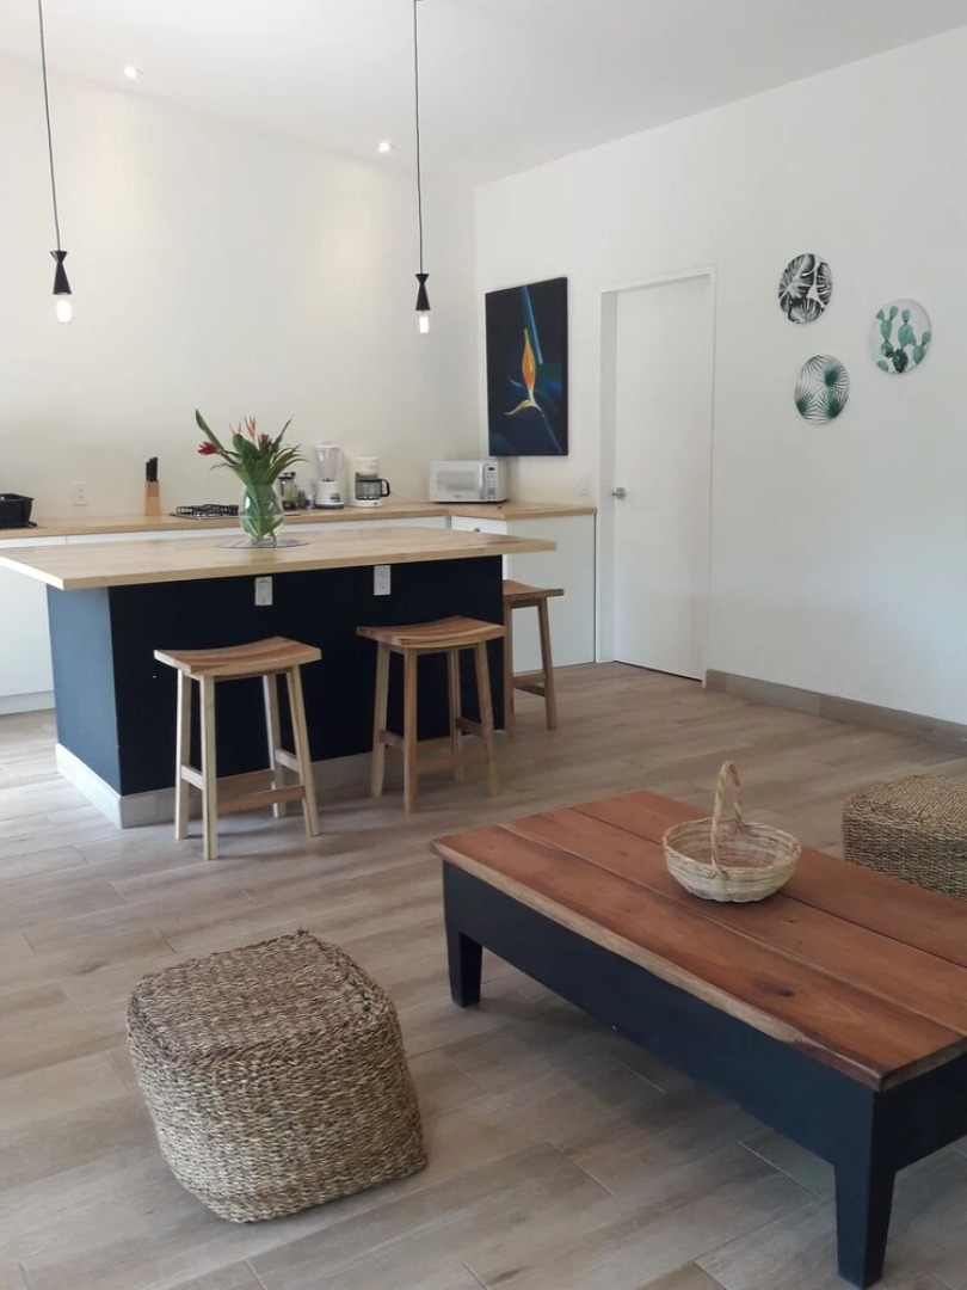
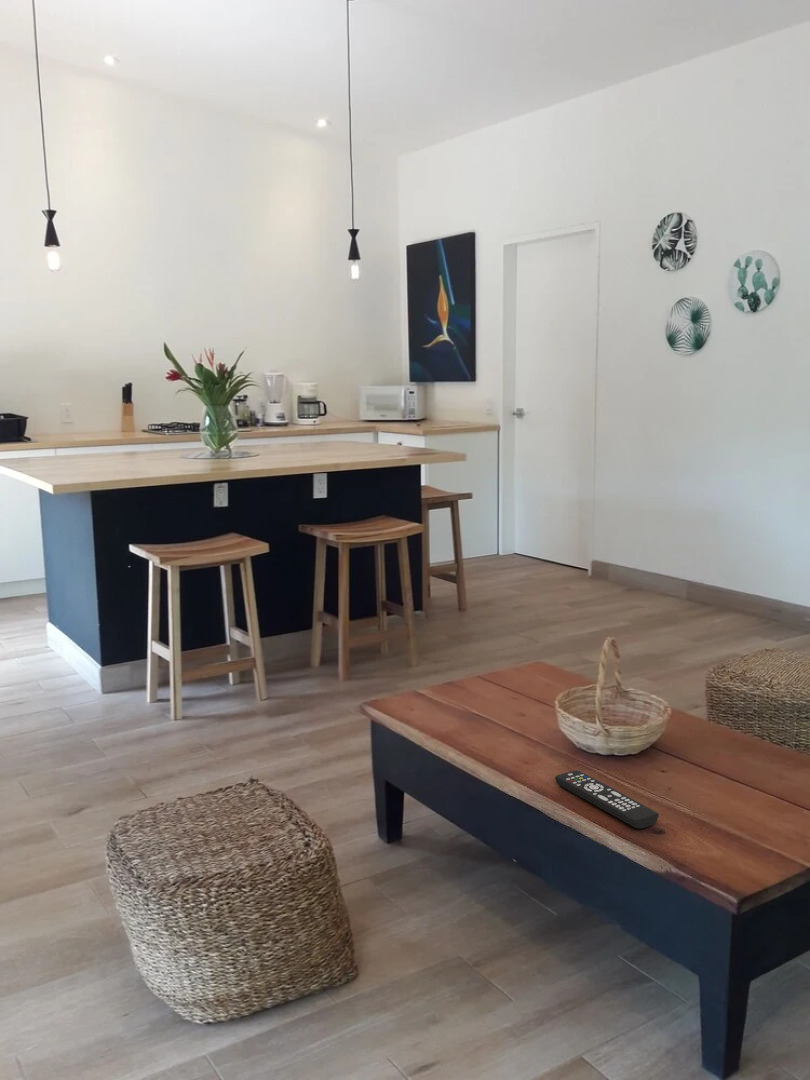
+ remote control [554,769,660,829]
